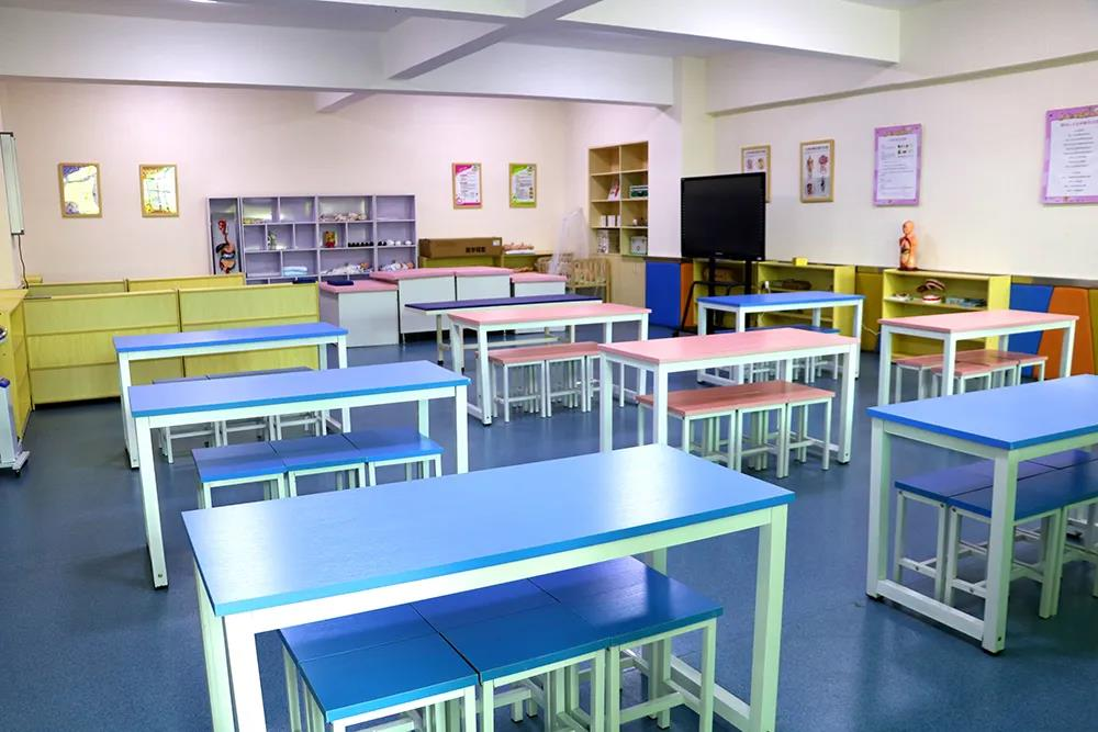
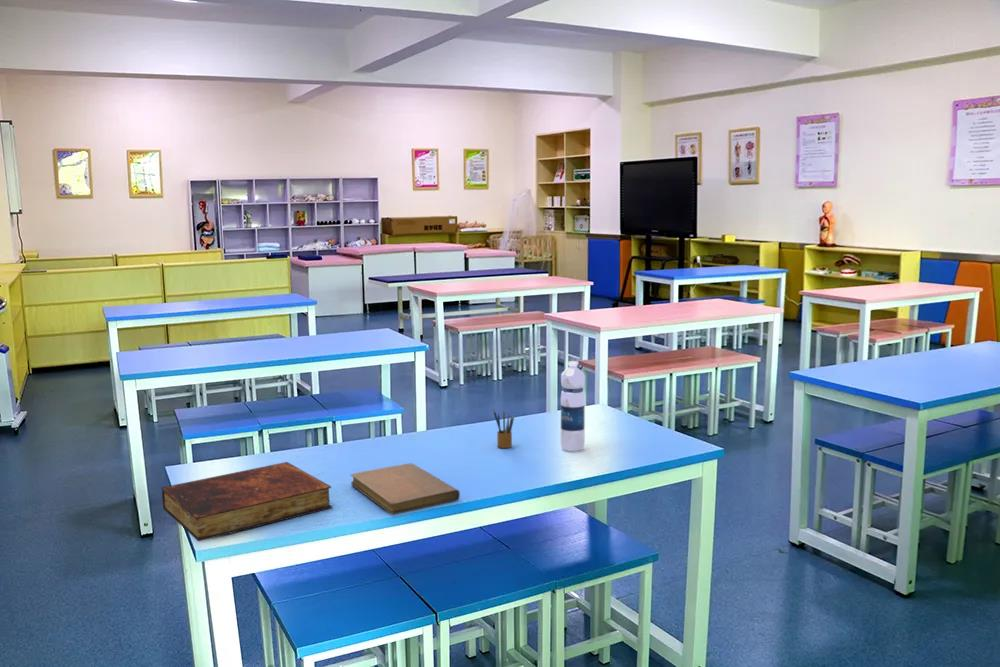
+ notebook [350,462,461,516]
+ water bottle [559,360,586,452]
+ pencil box [493,410,515,449]
+ book [161,461,333,542]
